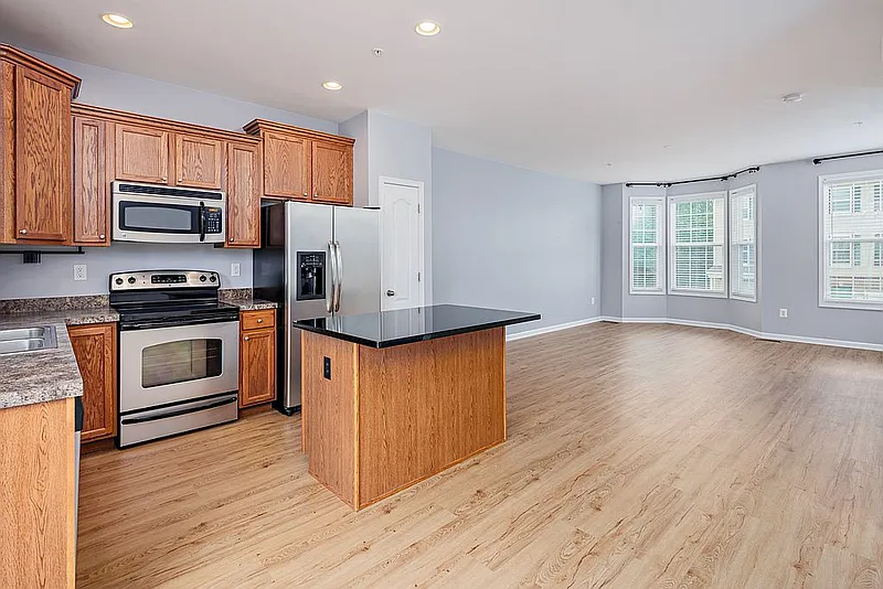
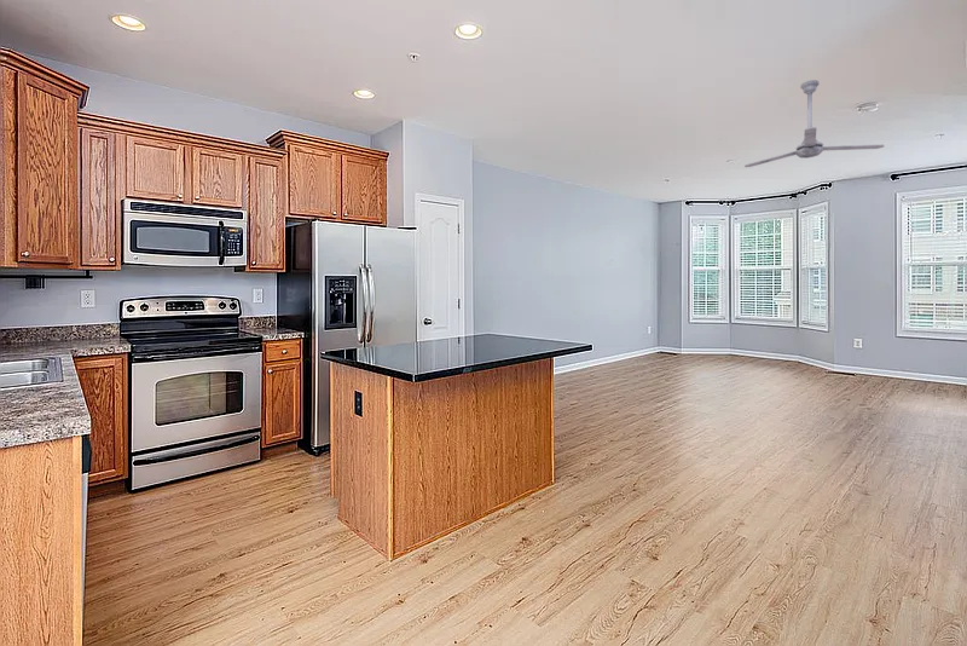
+ ceiling fan [743,79,885,168]
